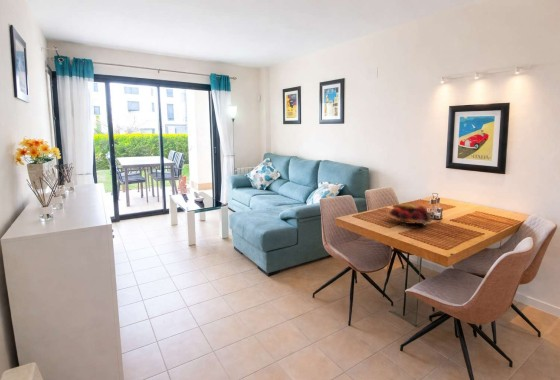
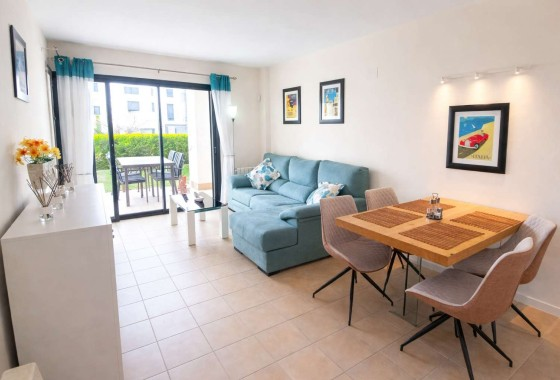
- fruit basket [385,203,433,229]
